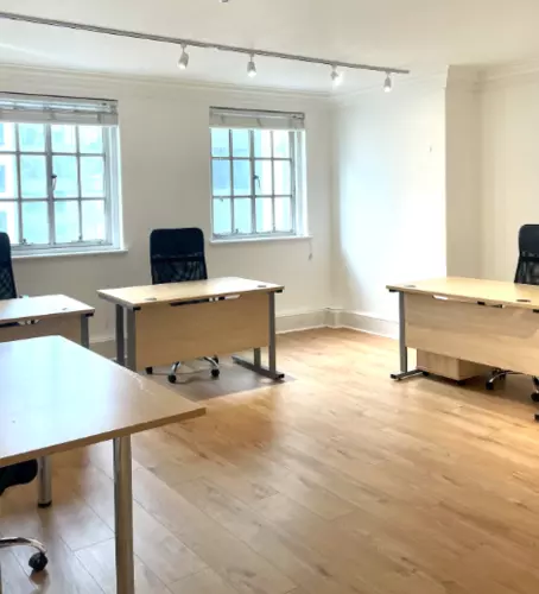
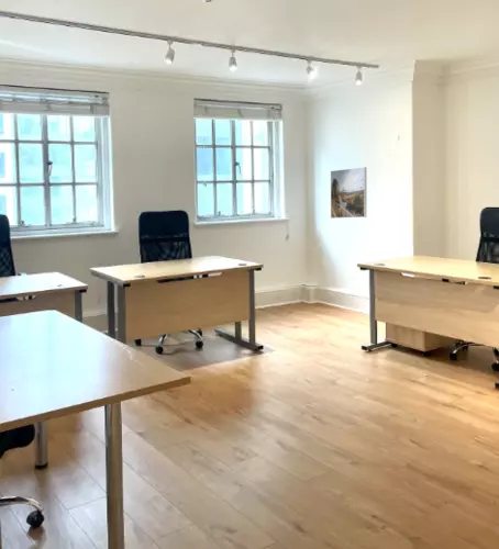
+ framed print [330,166,367,220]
